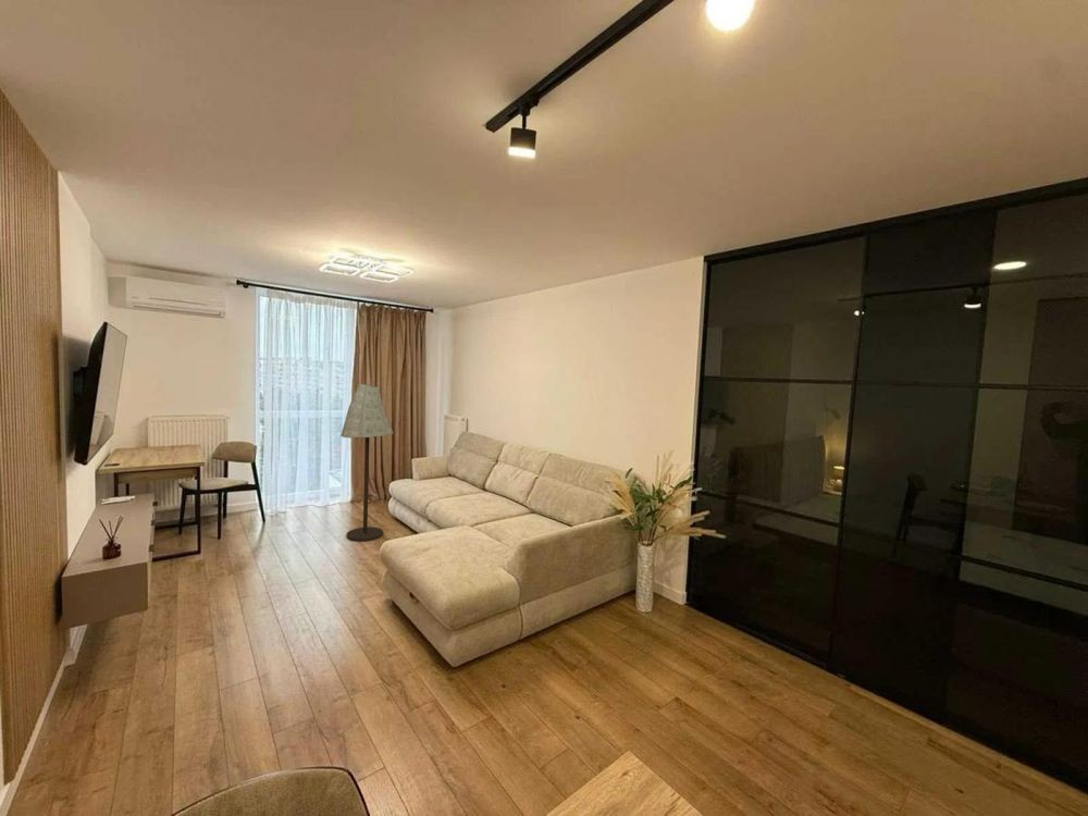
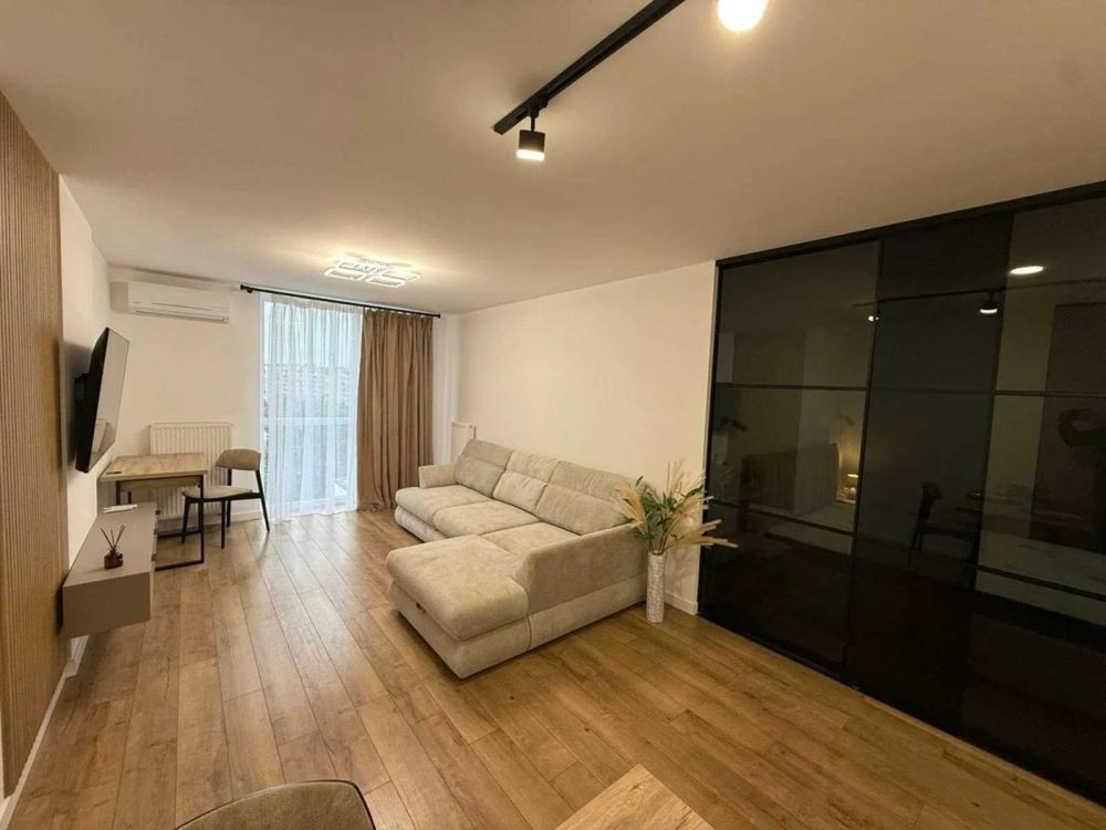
- floor lamp [339,382,394,542]
